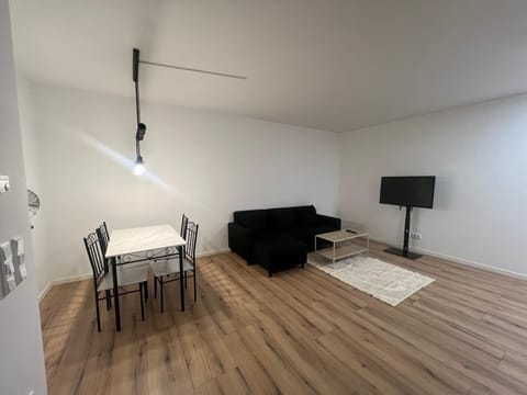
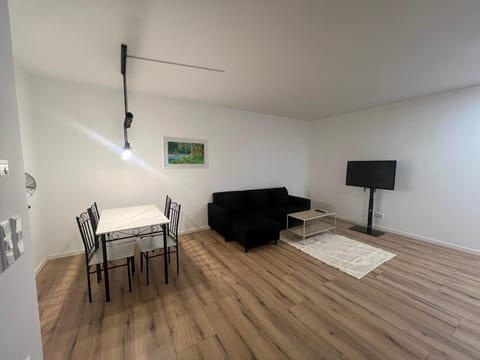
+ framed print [161,135,209,170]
